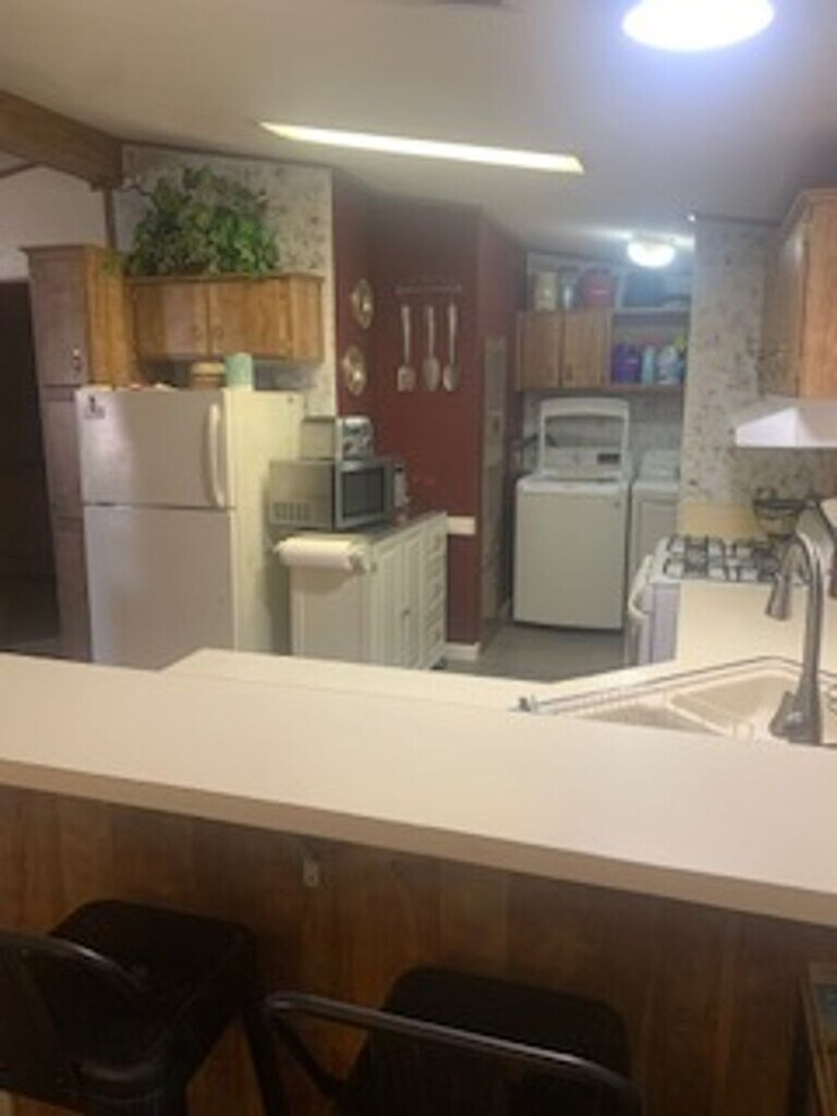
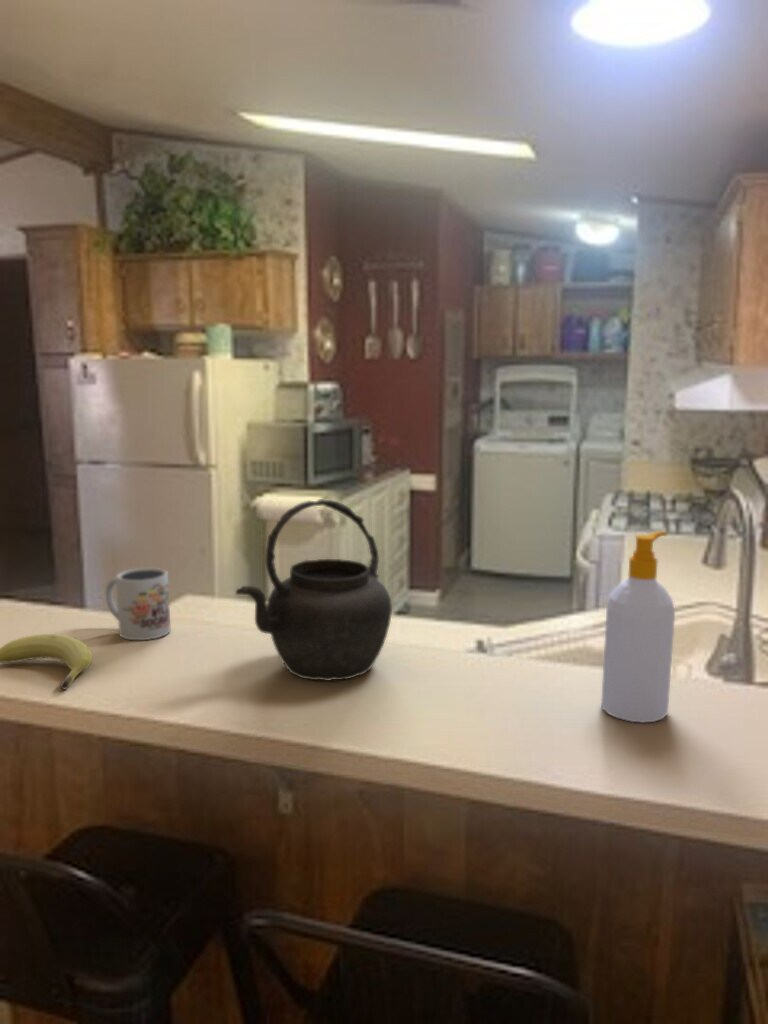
+ fruit [0,633,93,690]
+ kettle [234,498,393,682]
+ mug [105,567,172,641]
+ soap bottle [600,530,676,724]
